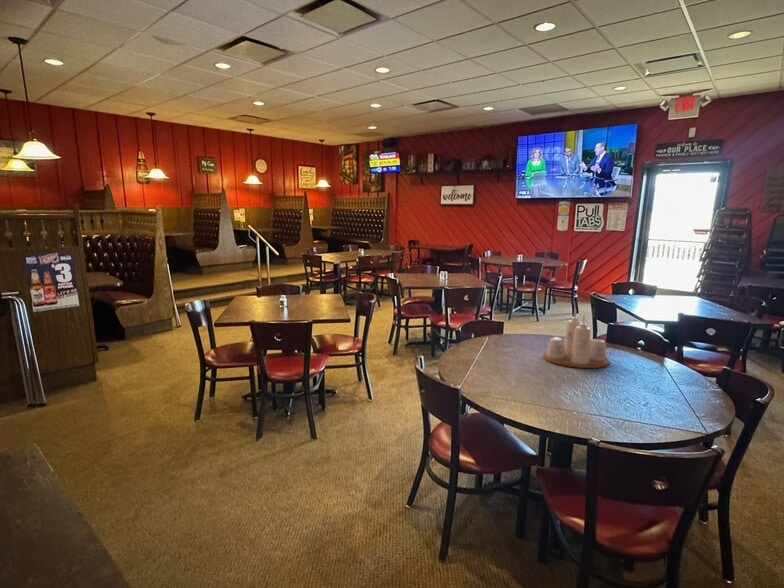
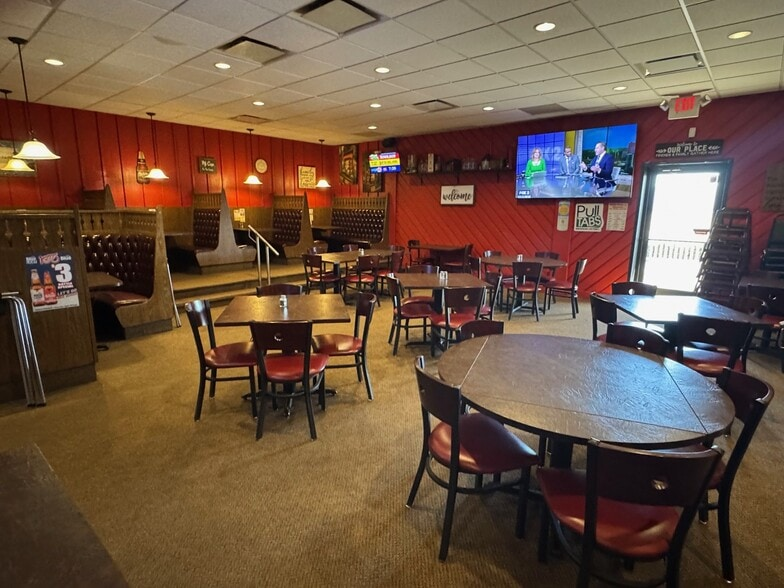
- condiment set [542,309,610,369]
